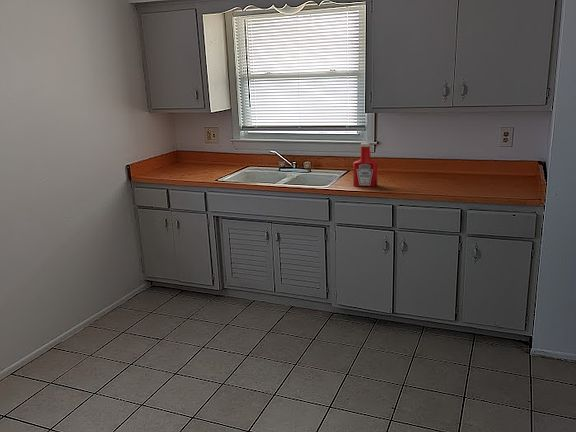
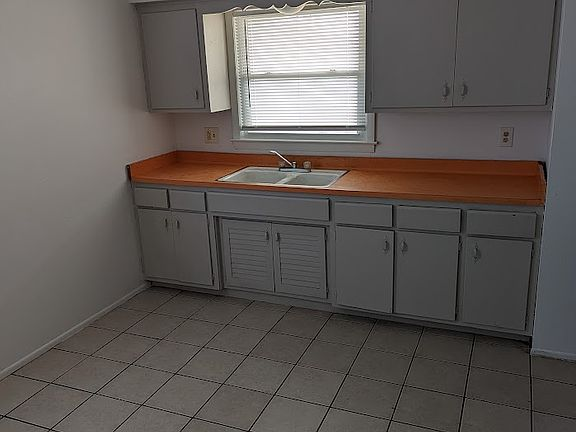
- soap bottle [352,142,379,188]
